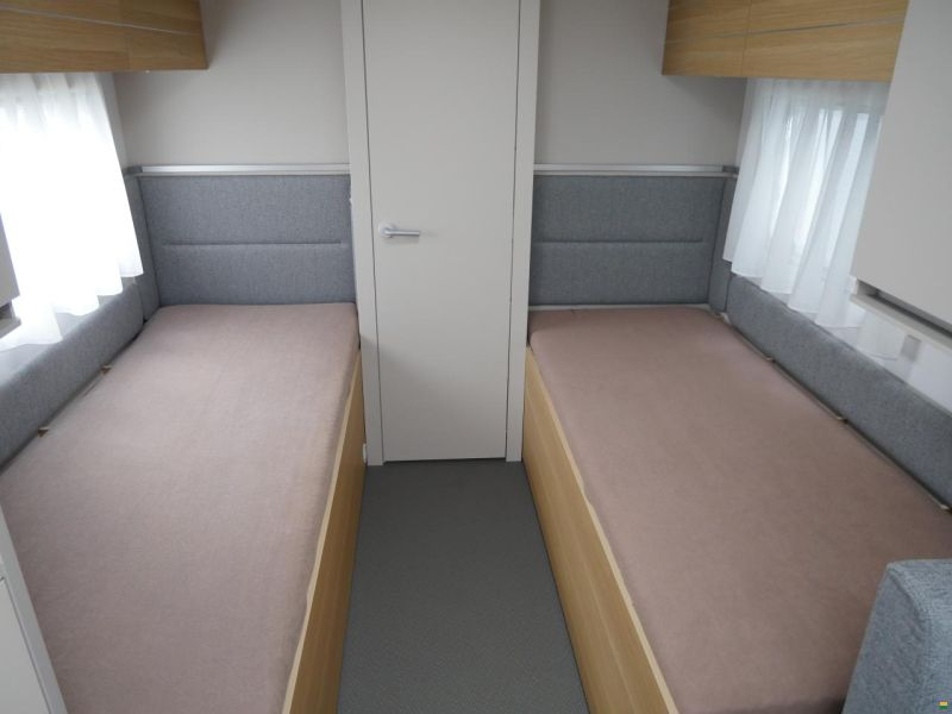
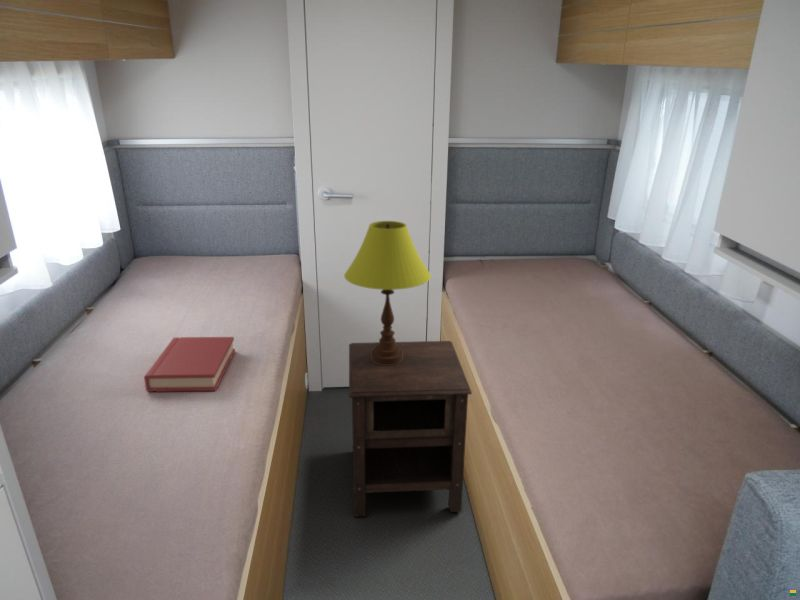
+ nightstand [348,340,473,517]
+ table lamp [343,220,432,365]
+ hardback book [143,336,236,393]
